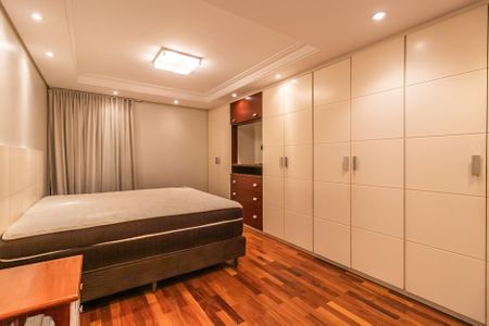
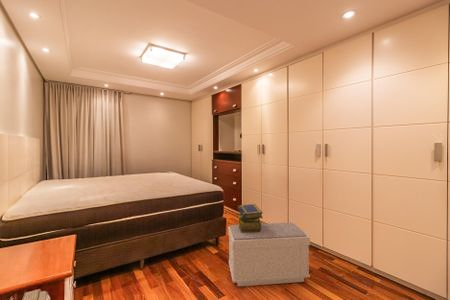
+ bench [227,222,311,287]
+ stack of books [237,203,264,232]
